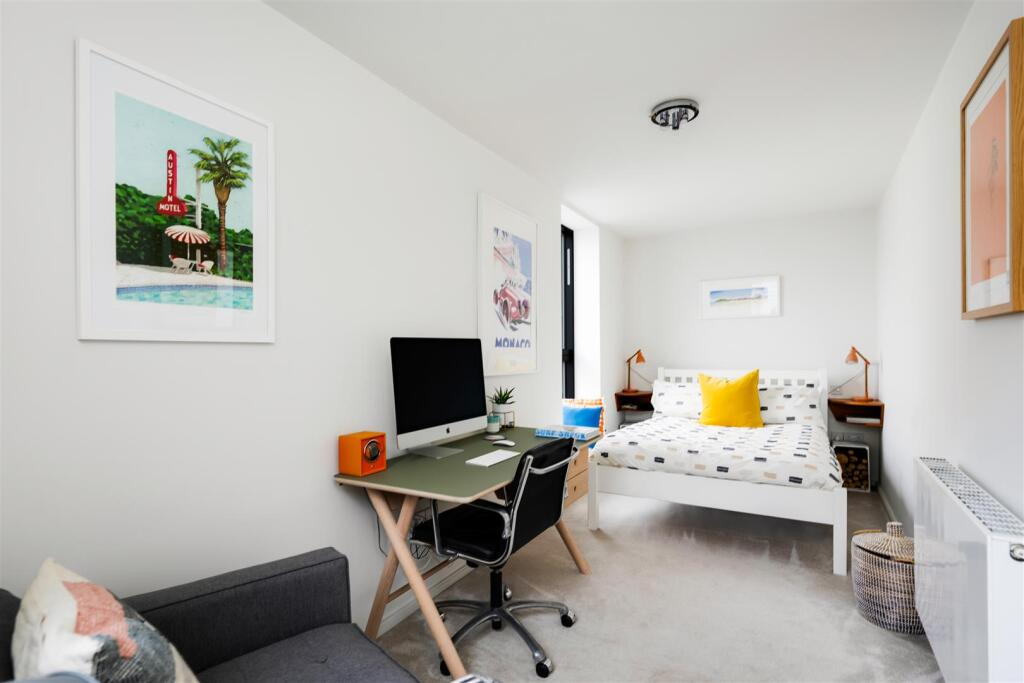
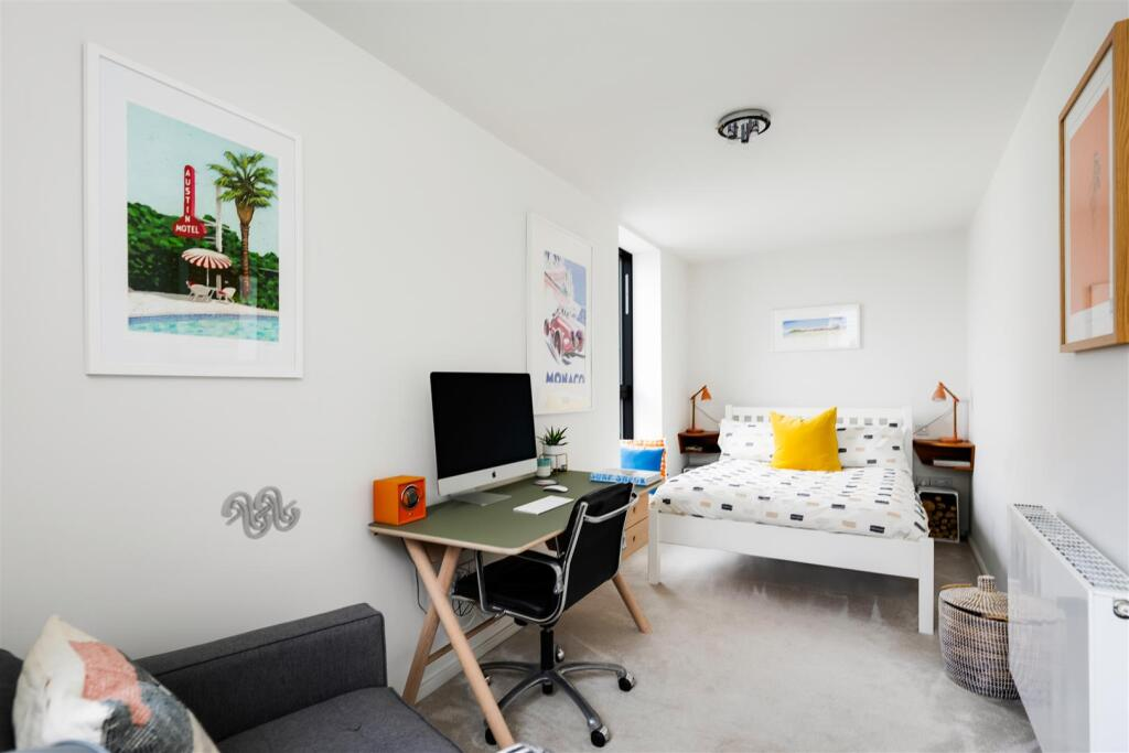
+ decorative ornament [219,485,302,540]
